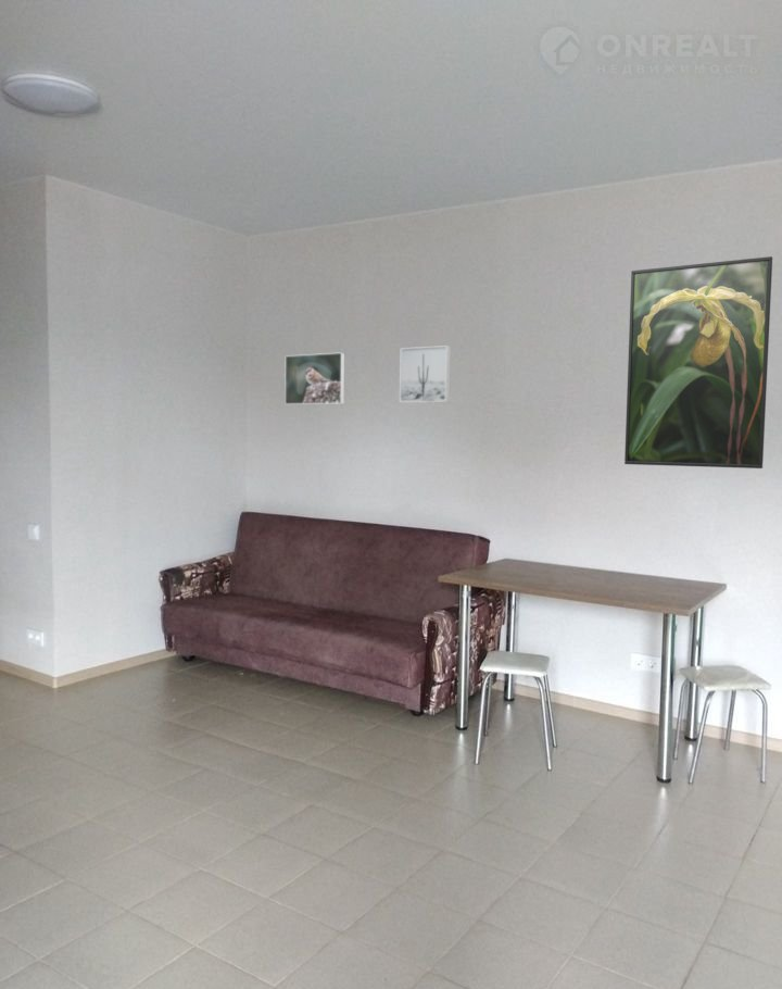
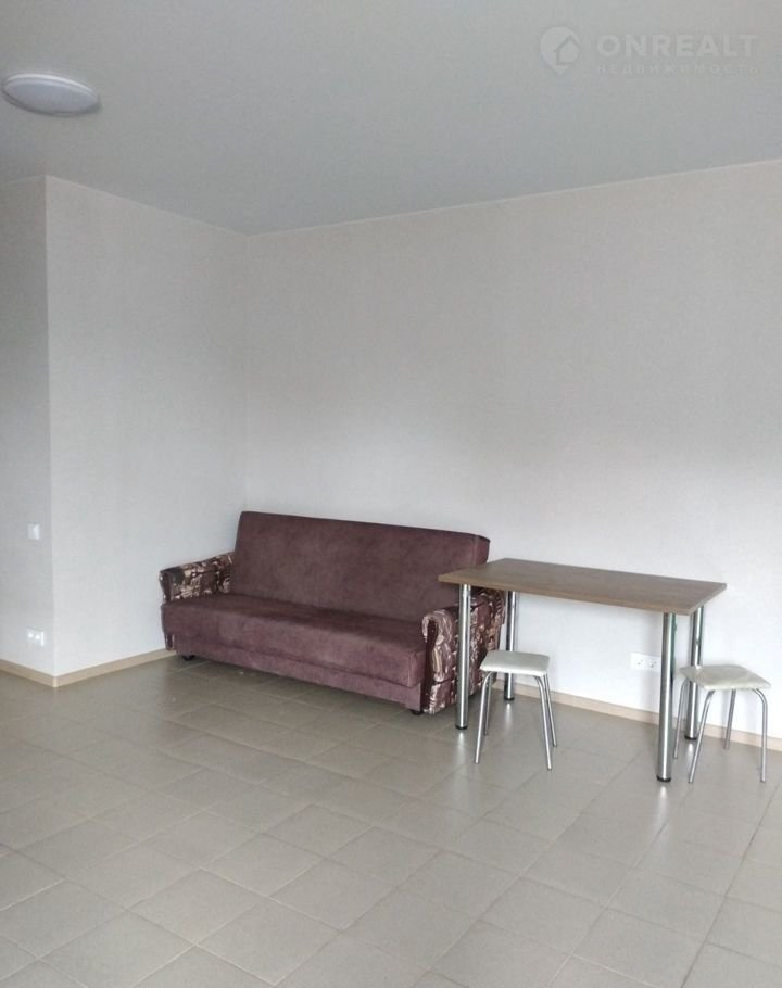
- wall art [399,345,452,404]
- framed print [623,255,773,470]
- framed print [283,351,345,405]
